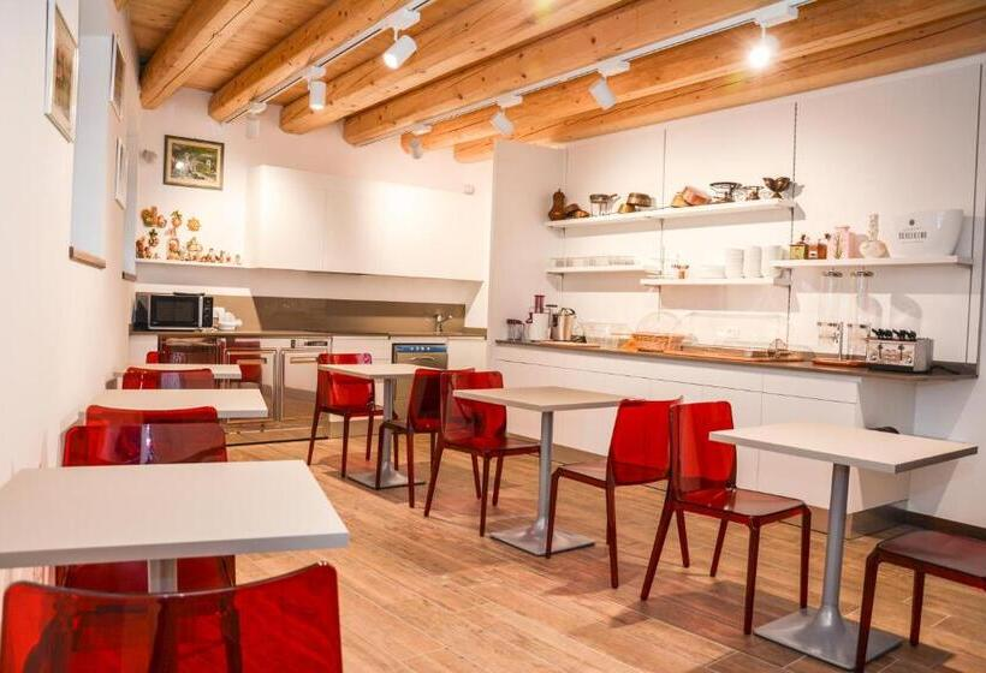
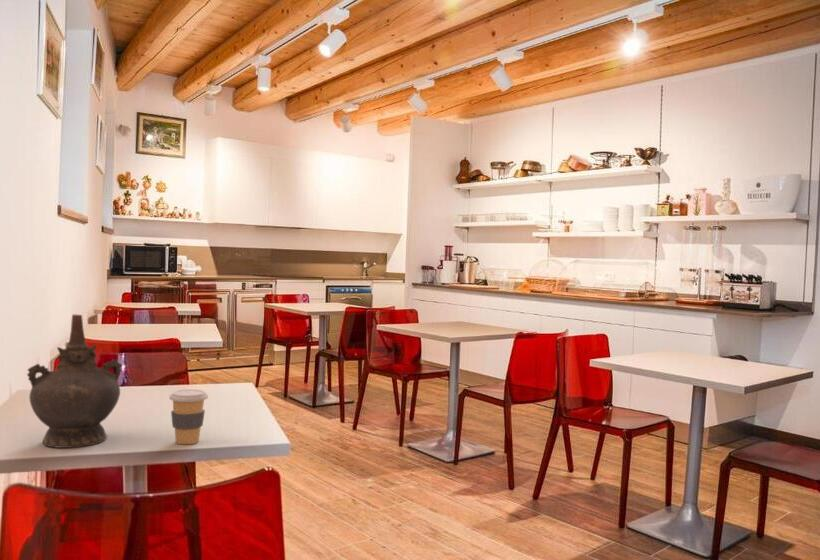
+ ceremonial vessel [26,313,123,449]
+ coffee cup [168,388,209,445]
